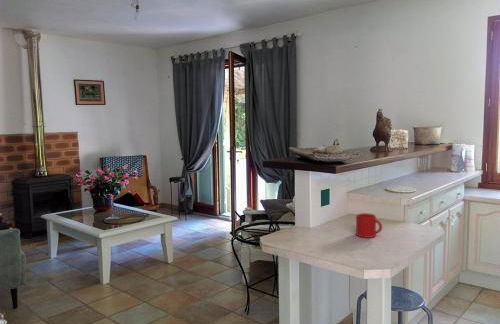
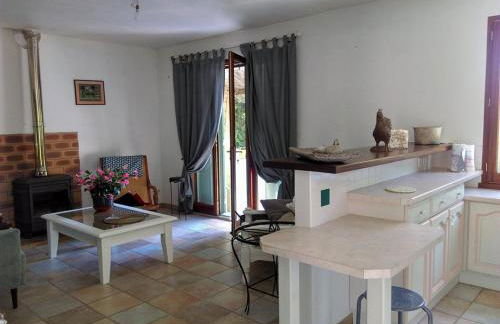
- mug [355,212,383,239]
